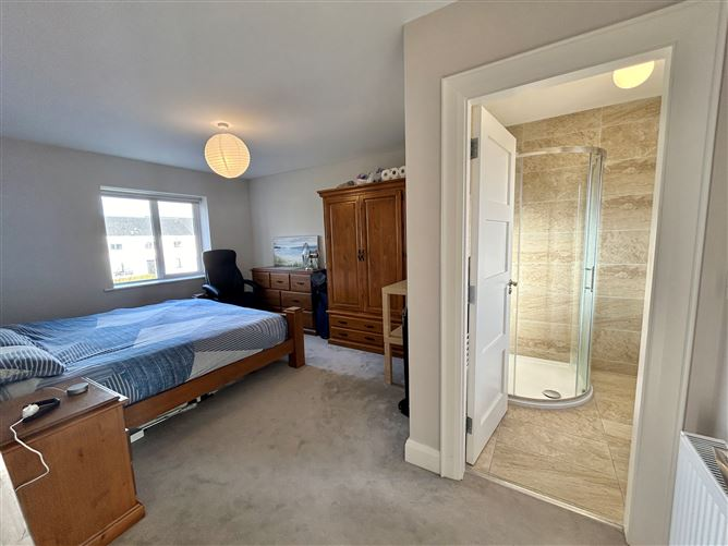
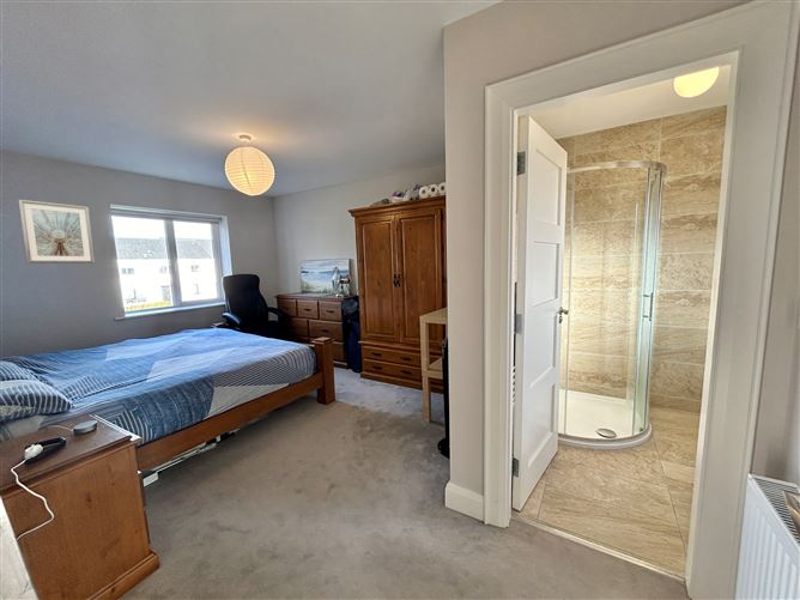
+ picture frame [17,199,96,265]
